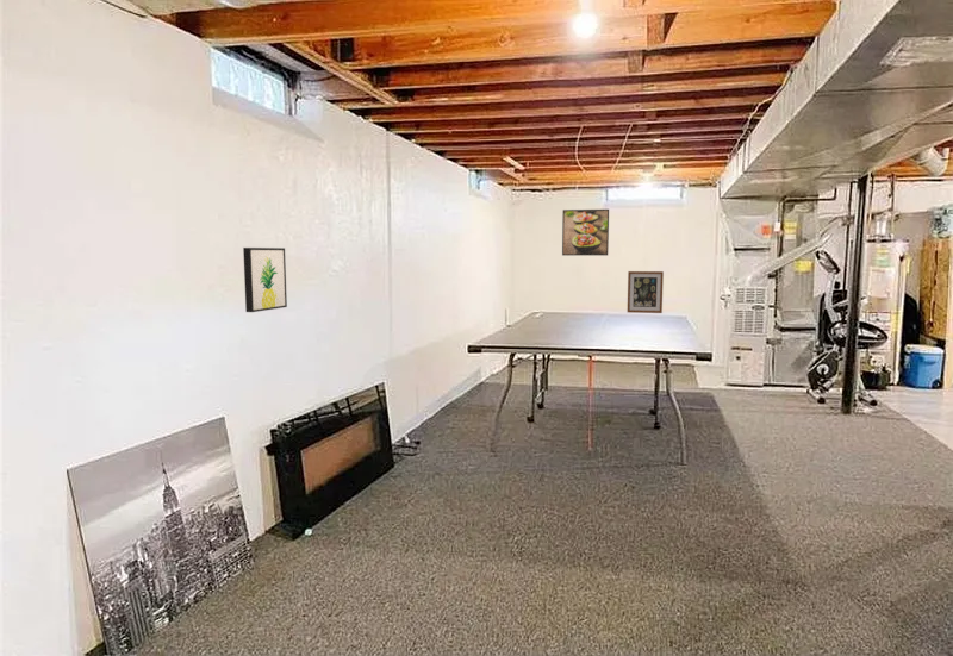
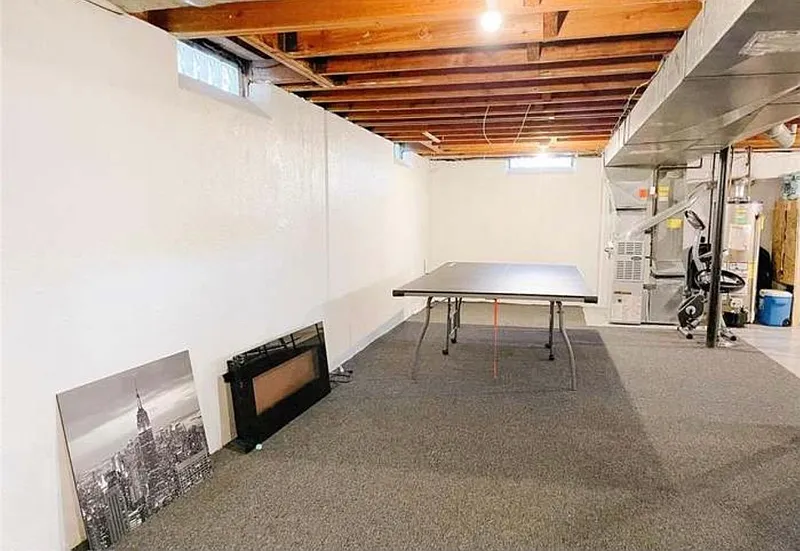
- wall art [627,270,665,314]
- wall art [242,246,288,313]
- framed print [561,208,610,257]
